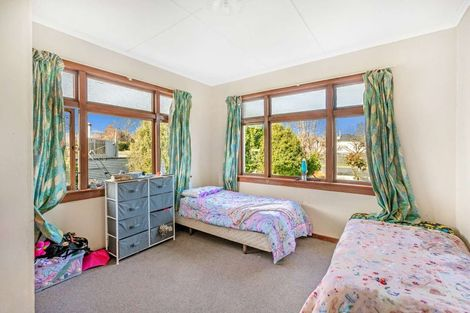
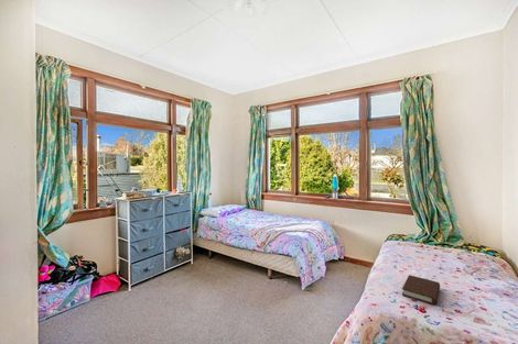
+ book [401,274,441,306]
